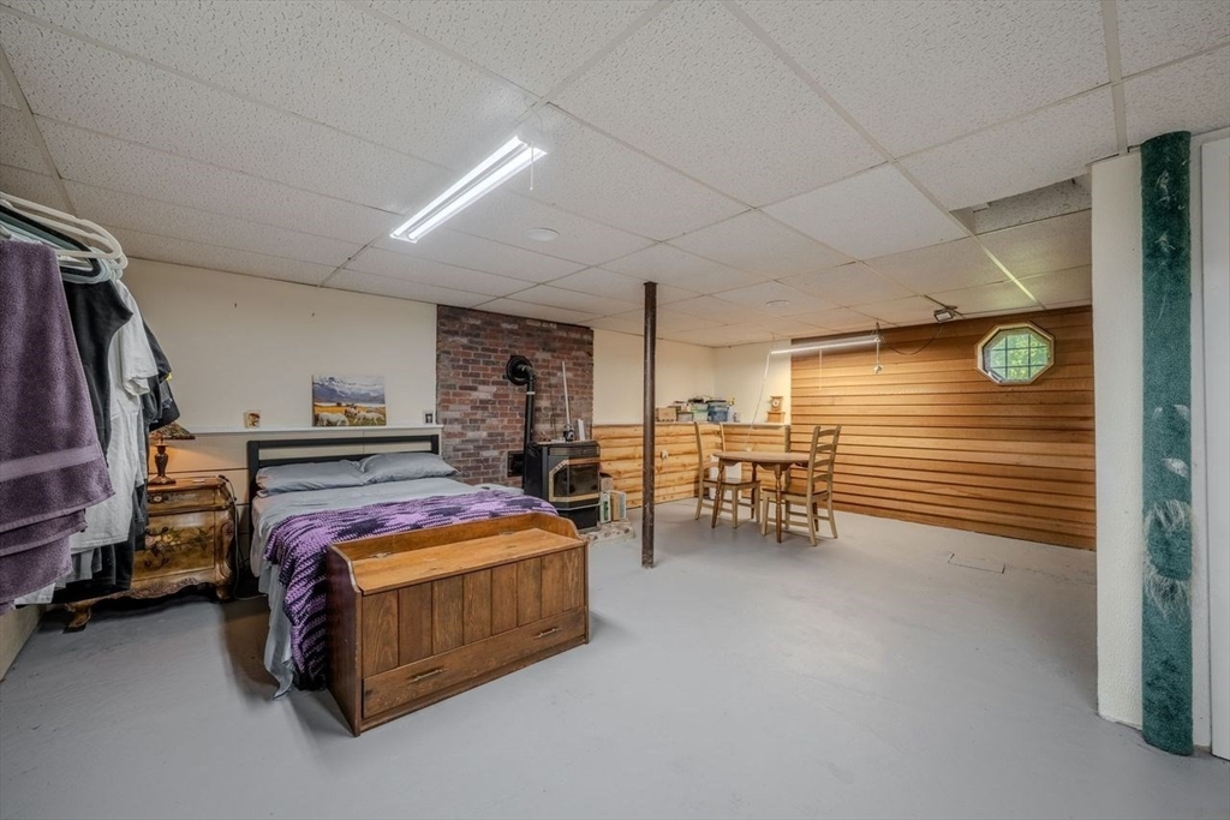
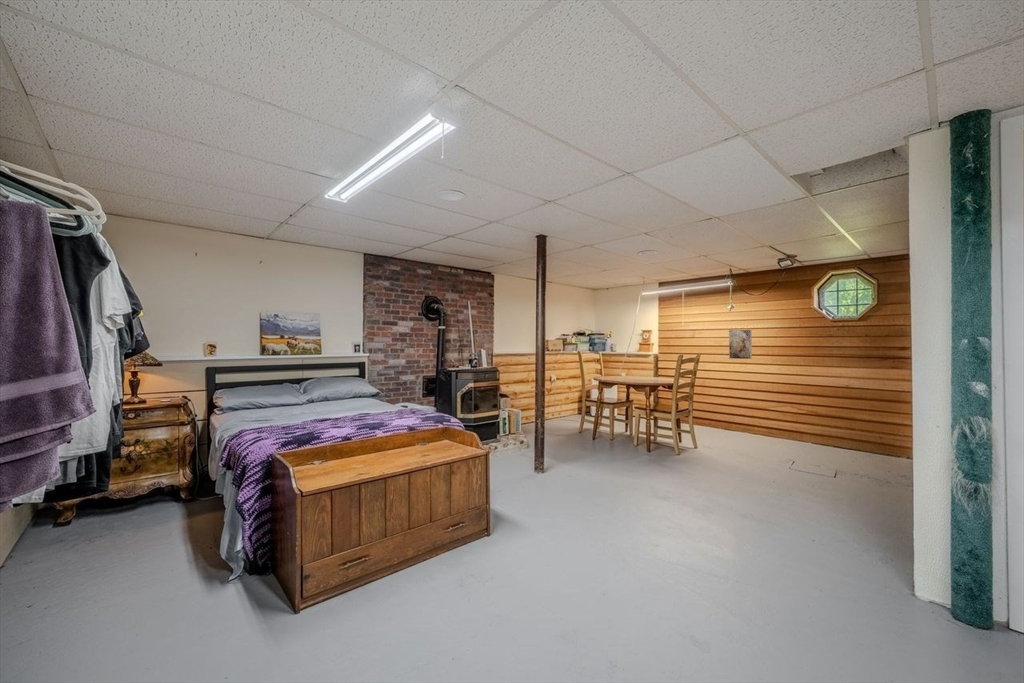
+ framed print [728,329,753,360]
